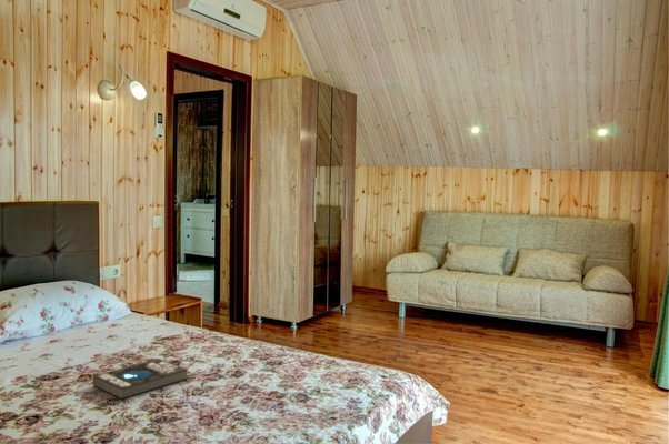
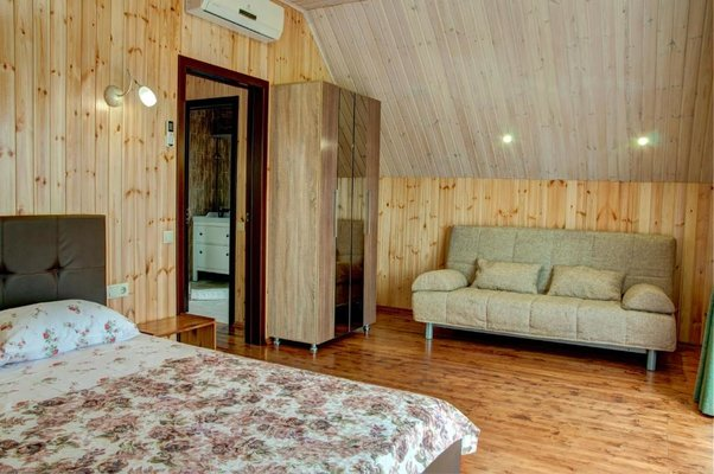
- book [92,357,189,401]
